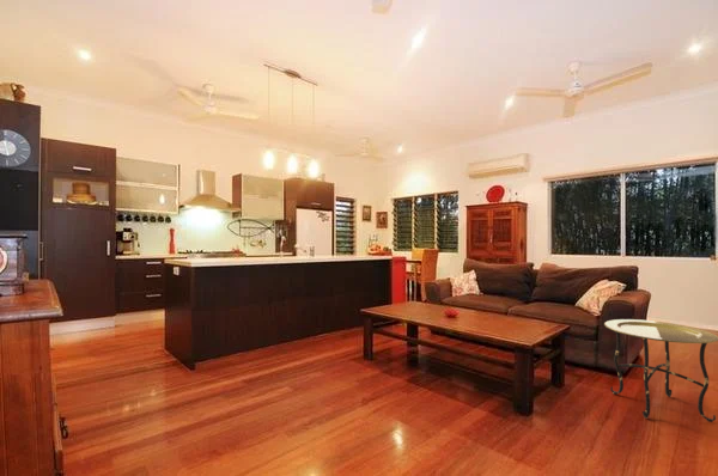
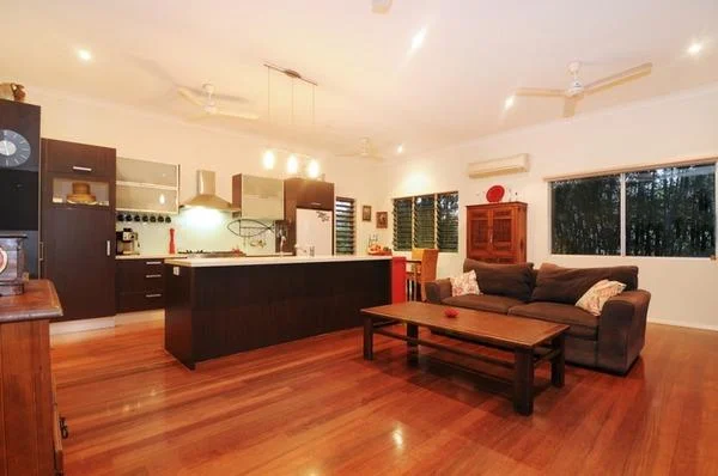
- side table [603,318,718,423]
